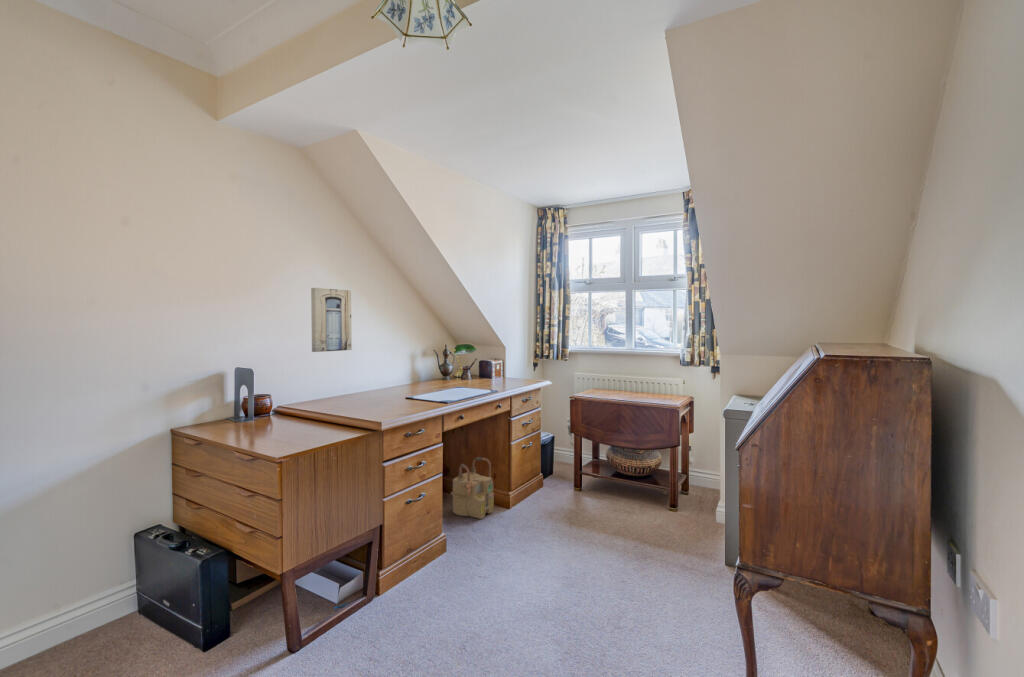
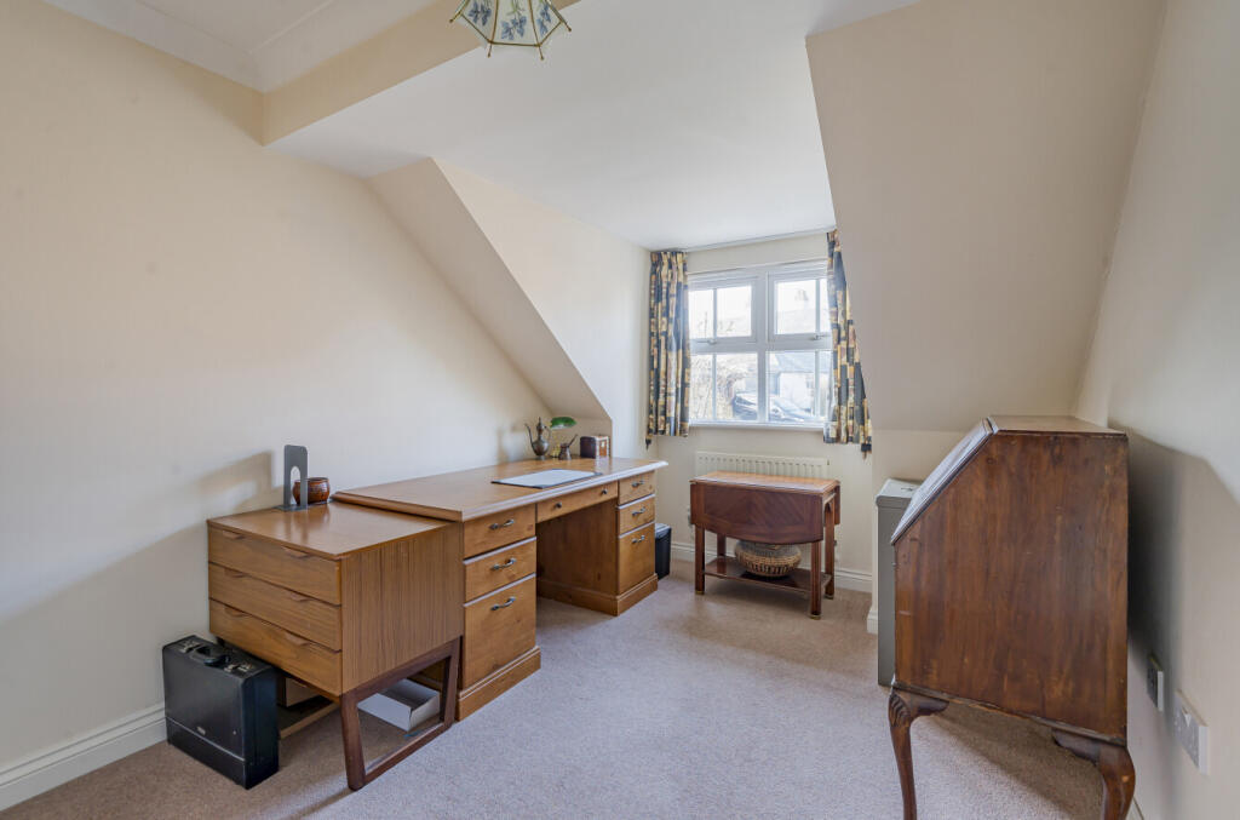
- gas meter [450,456,495,520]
- wall art [310,287,353,353]
